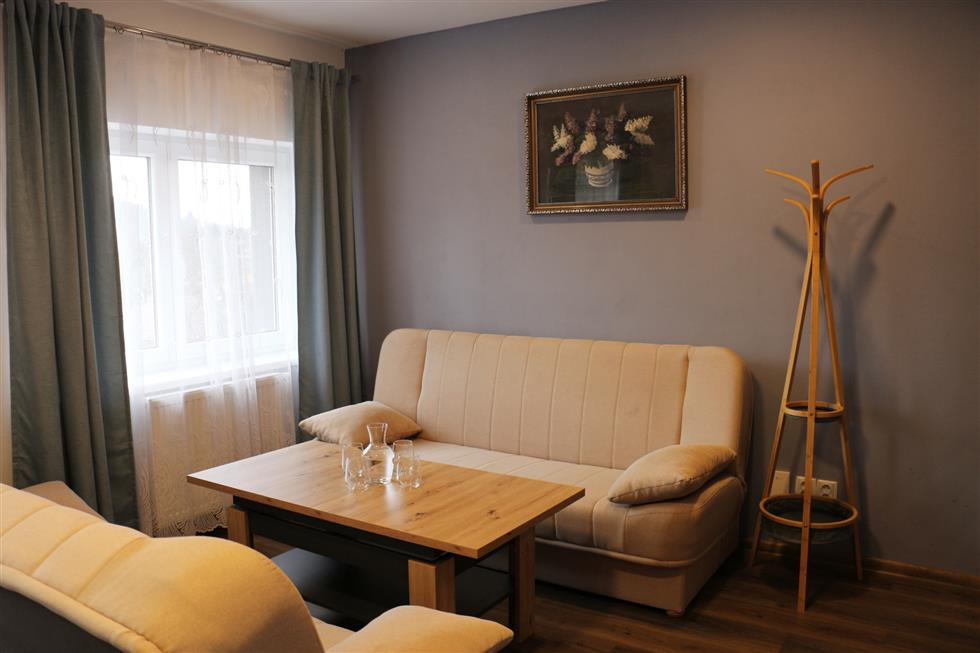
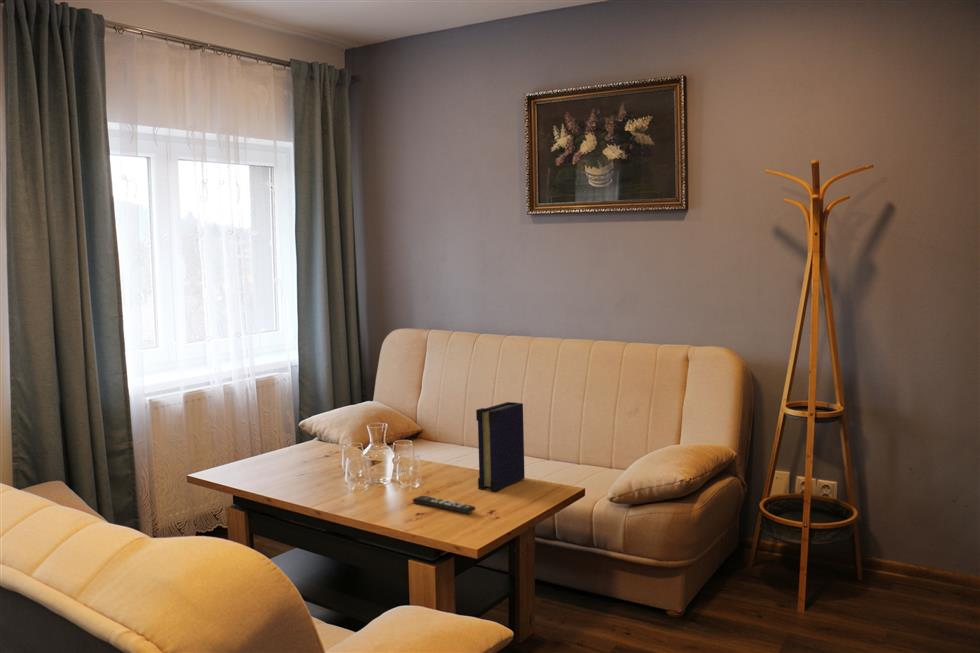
+ remote control [412,495,477,515]
+ book [475,401,526,493]
